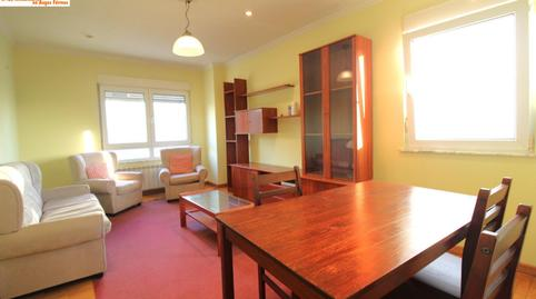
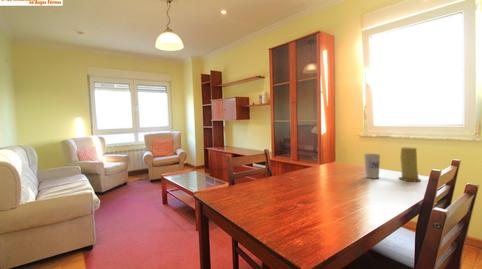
+ candle [398,146,422,182]
+ cup [363,153,381,179]
